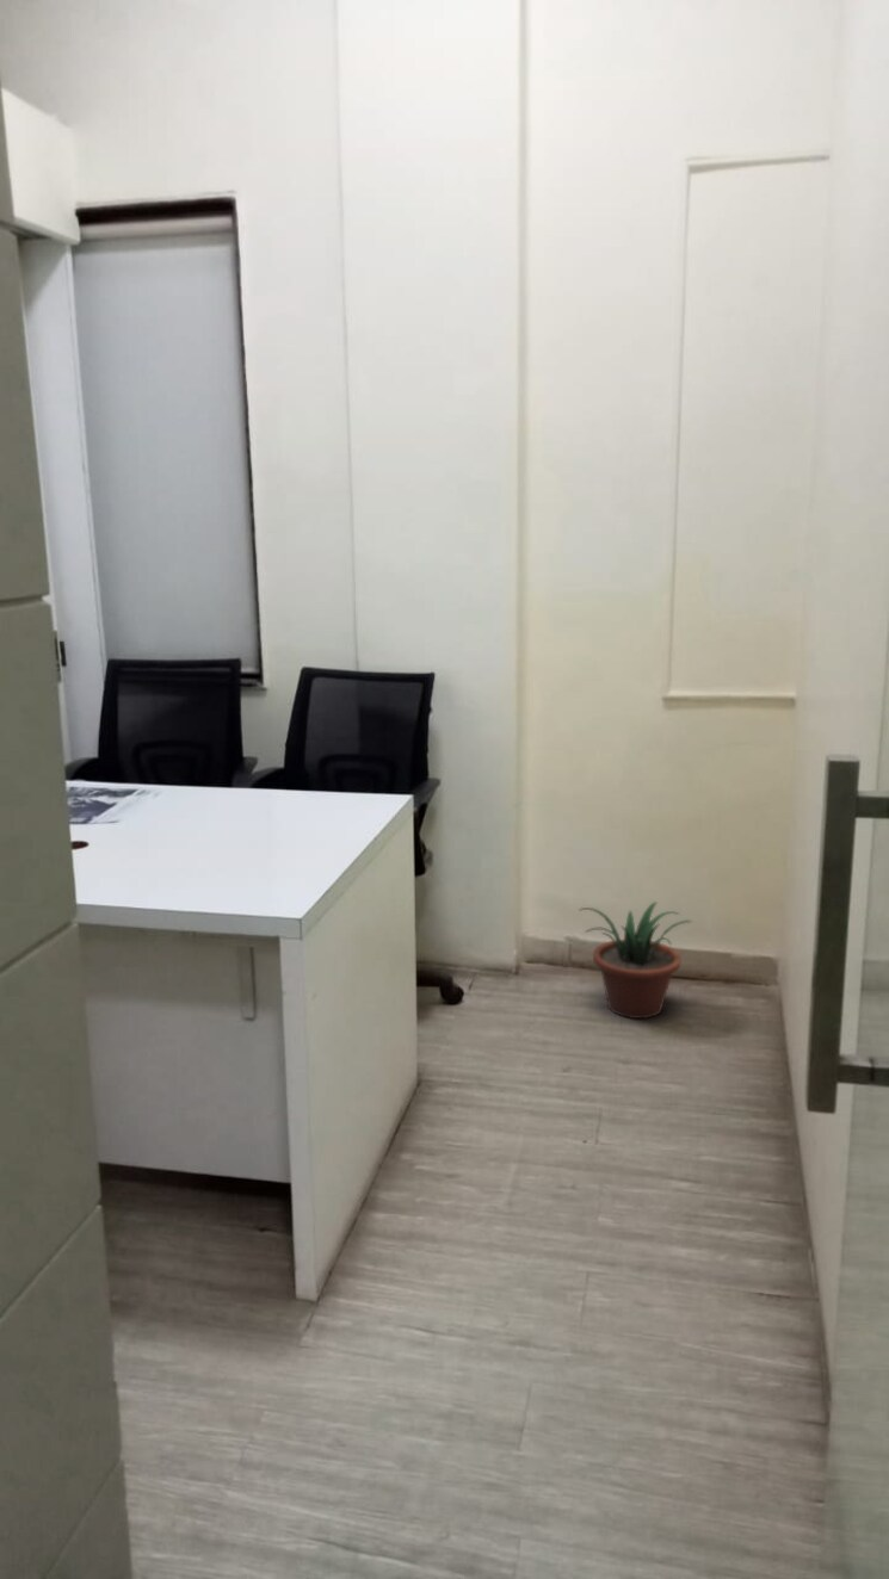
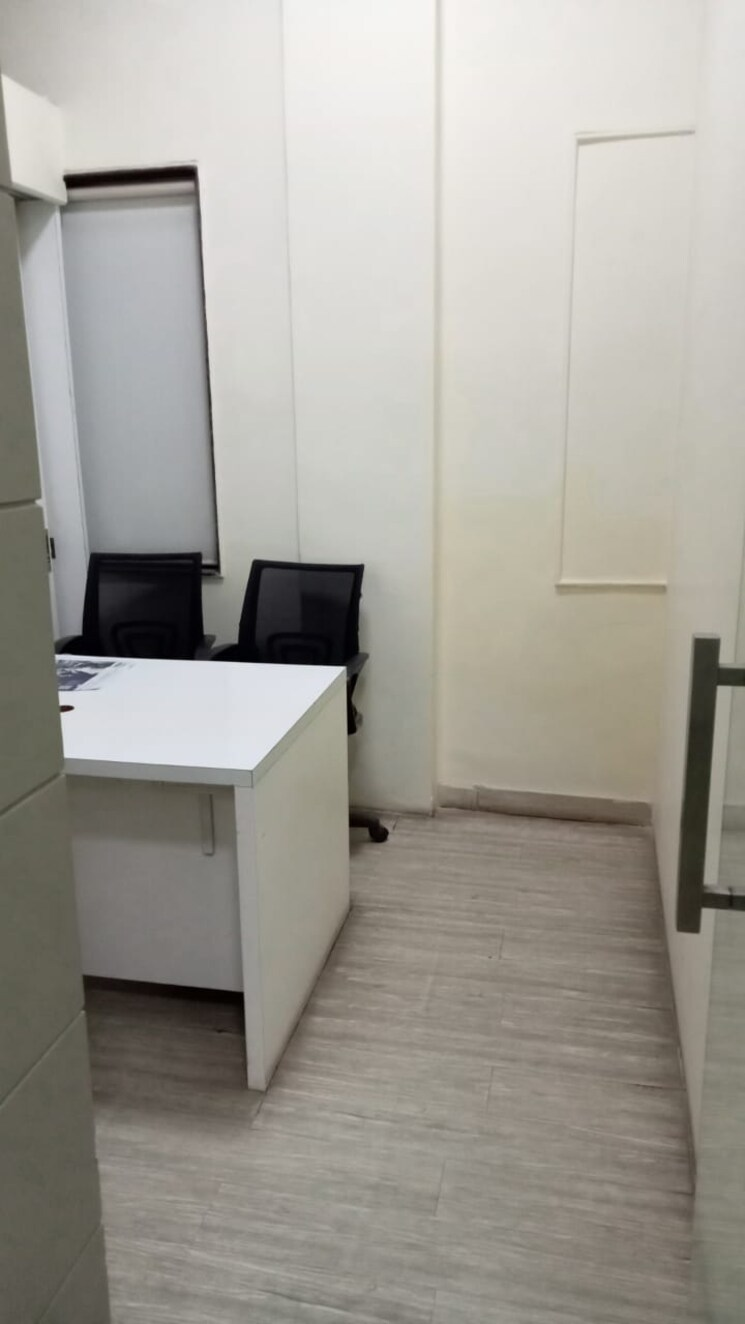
- potted plant [578,900,694,1020]
